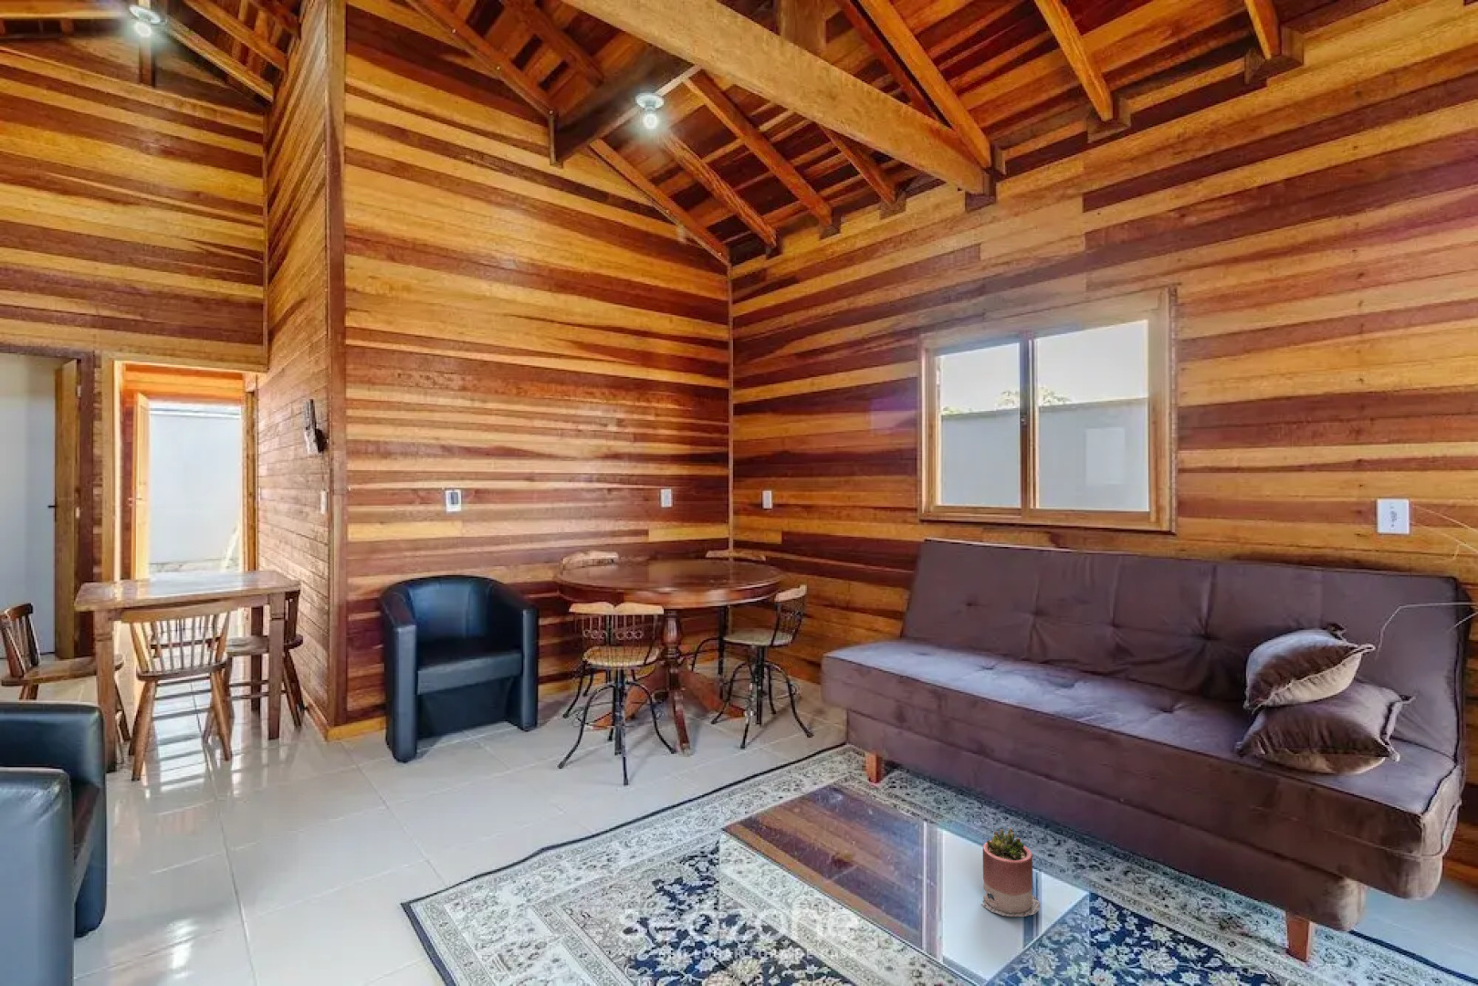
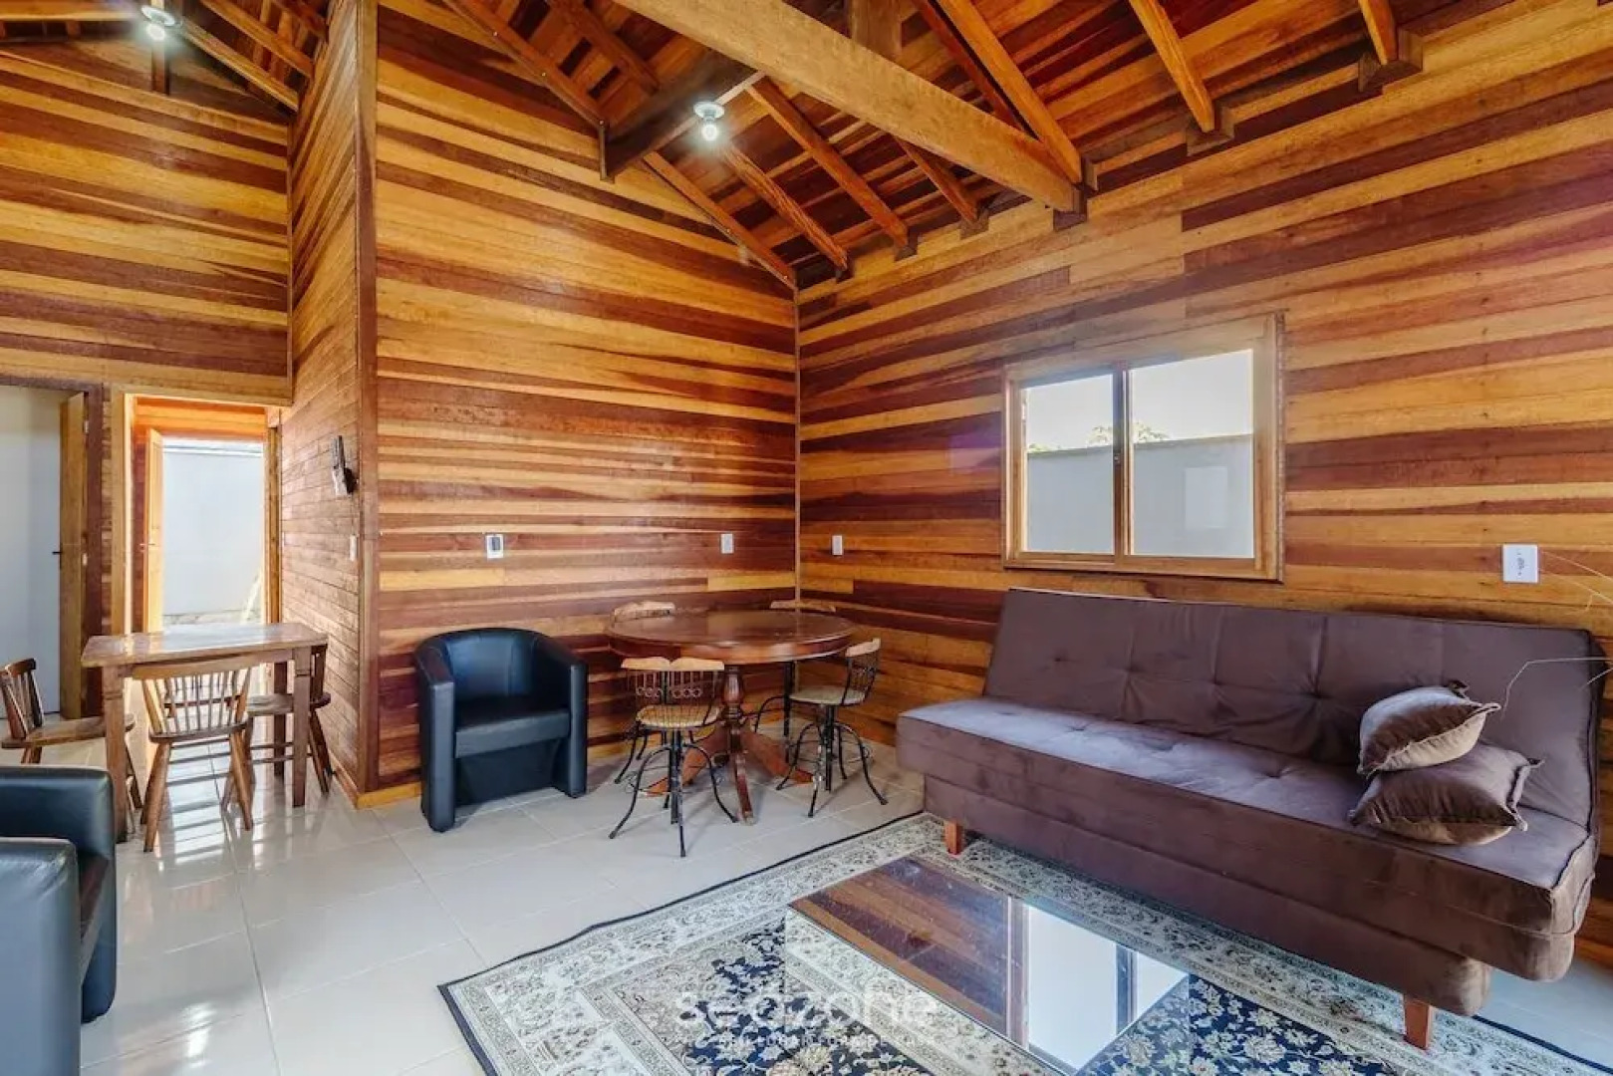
- succulent planter [981,828,1041,918]
